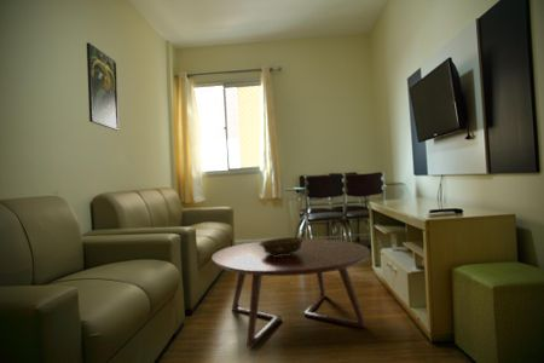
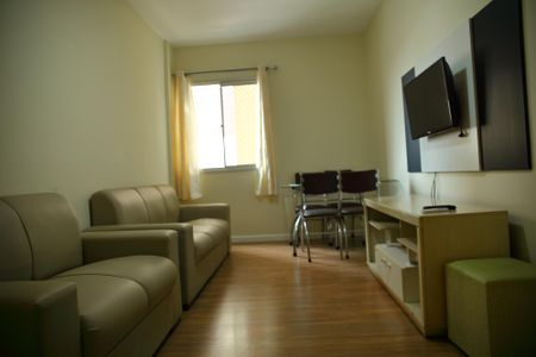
- coffee table [210,237,371,350]
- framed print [86,41,120,132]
- decorative bowl [260,236,305,257]
